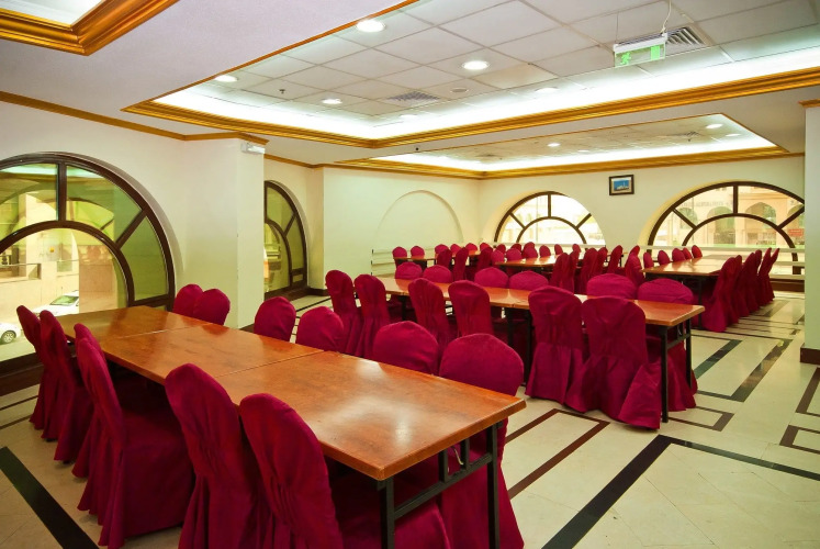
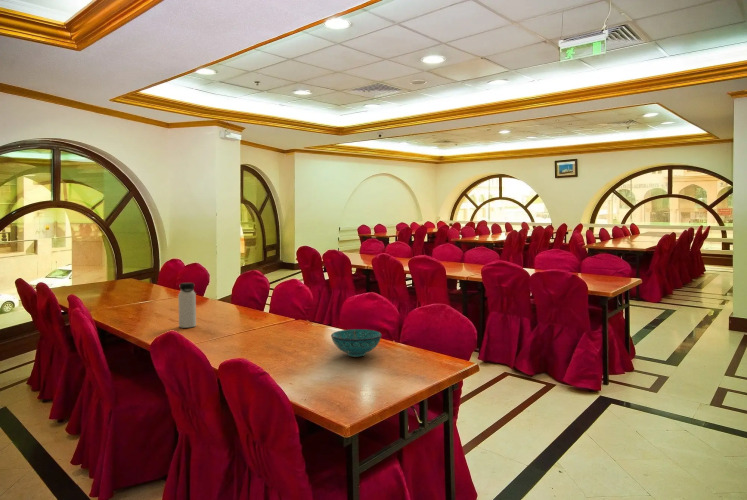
+ bowl [330,328,383,358]
+ water bottle [177,282,197,329]
